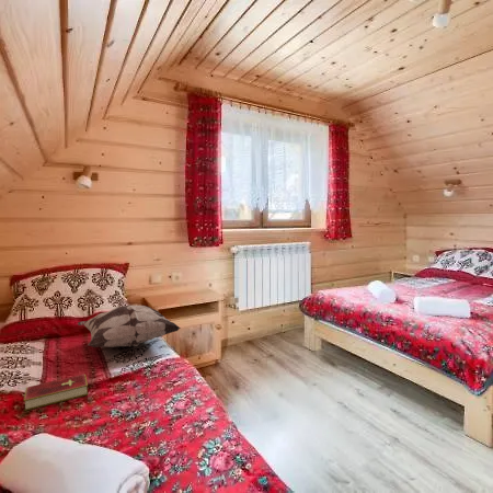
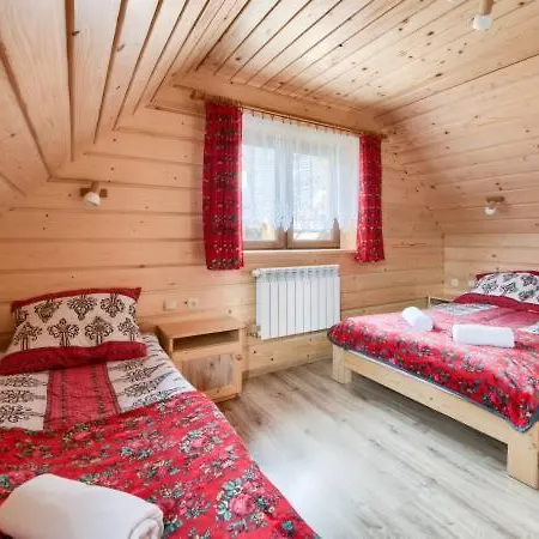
- hardcover book [23,374,89,412]
- decorative pillow [77,305,182,348]
